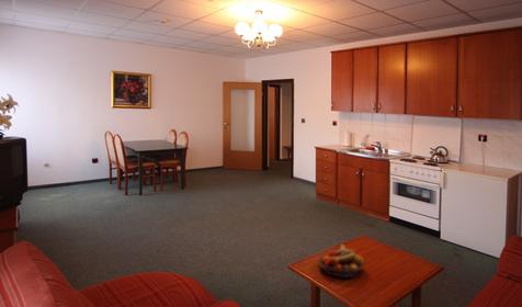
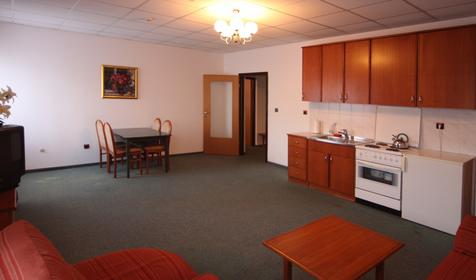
- fruit bowl [317,243,365,278]
